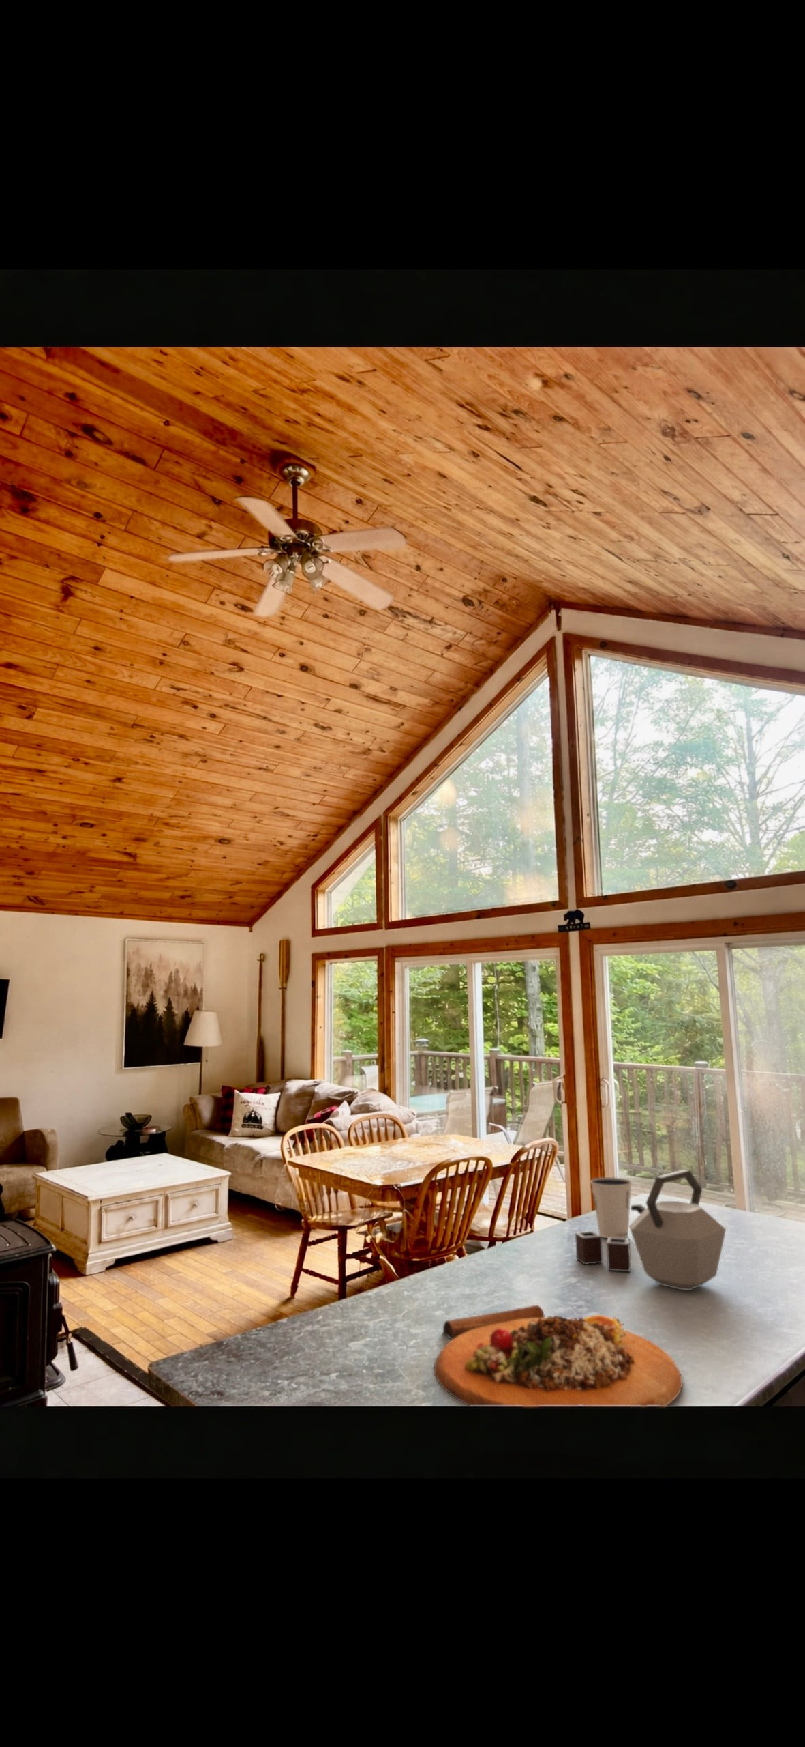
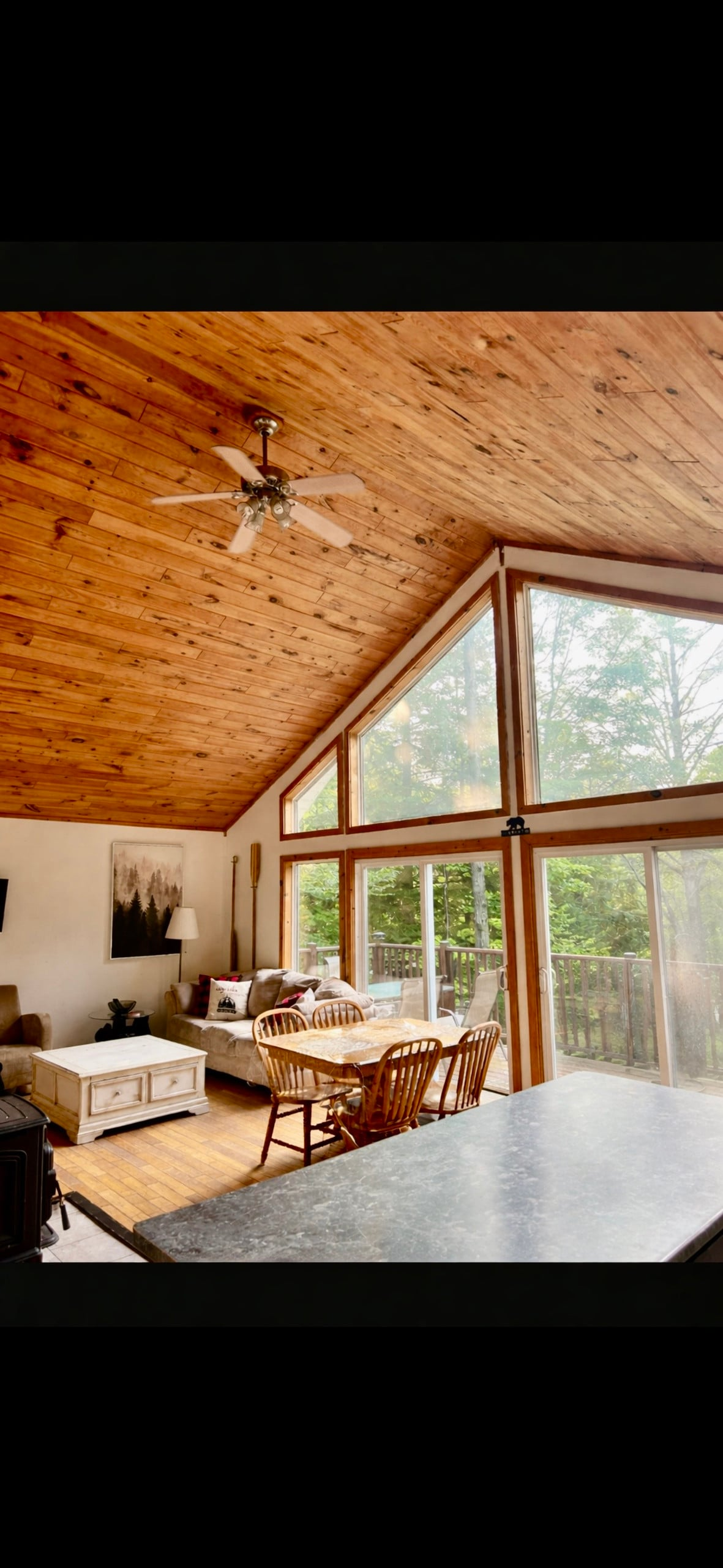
- kettle [575,1169,727,1291]
- cutting board [433,1304,683,1407]
- dixie cup [590,1177,632,1239]
